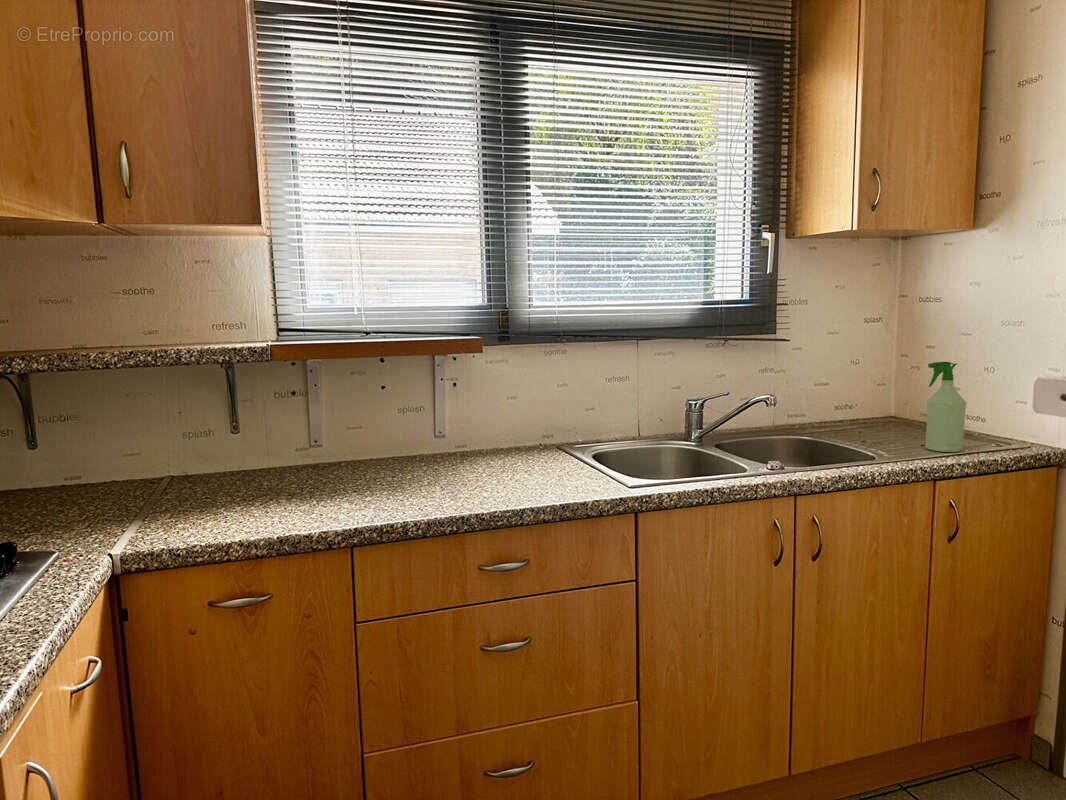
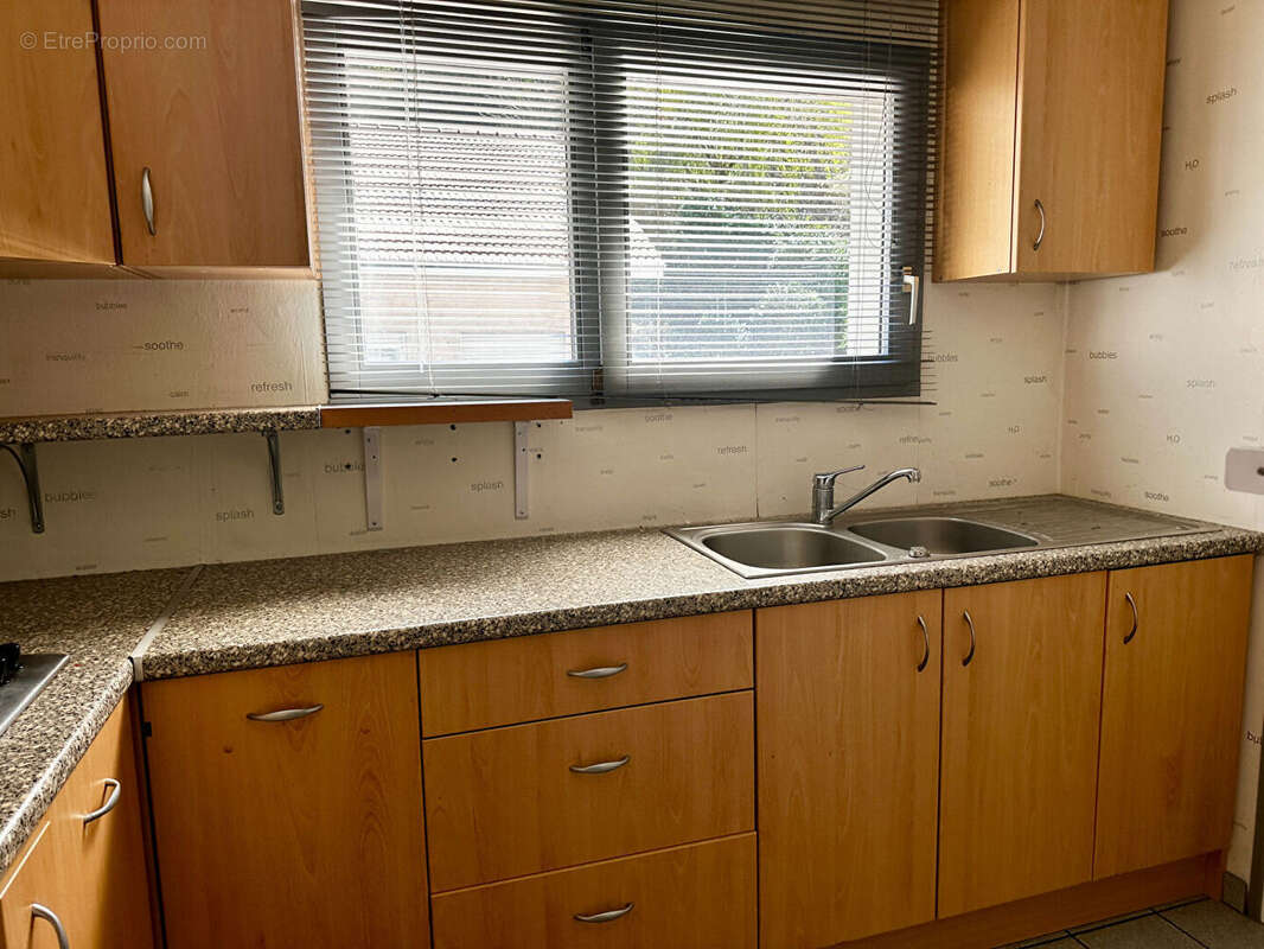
- spray bottle [924,361,968,453]
